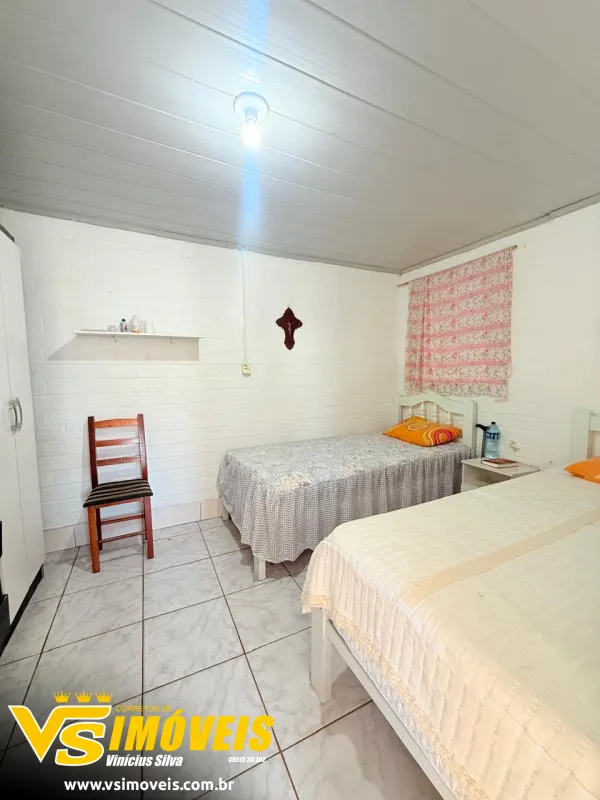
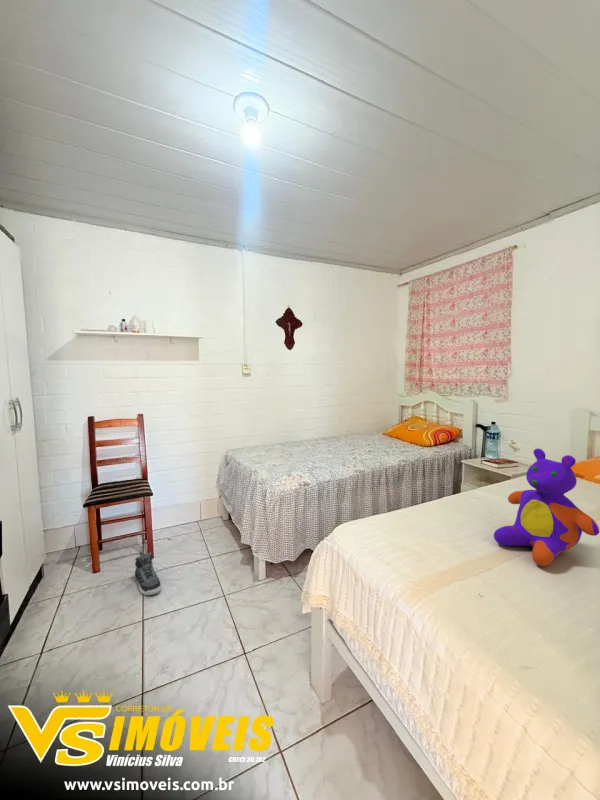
+ stuffed bear [493,448,600,567]
+ sneaker [134,550,162,596]
